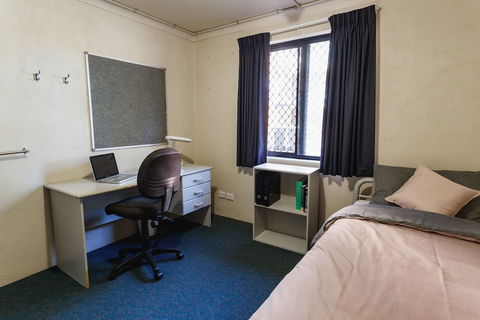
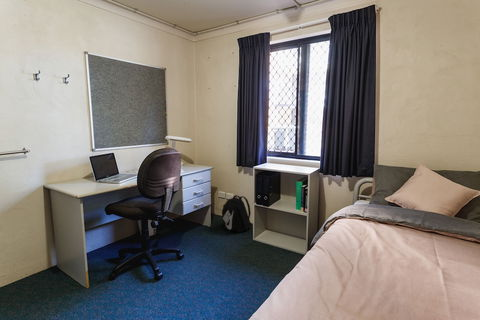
+ backpack [221,194,252,234]
